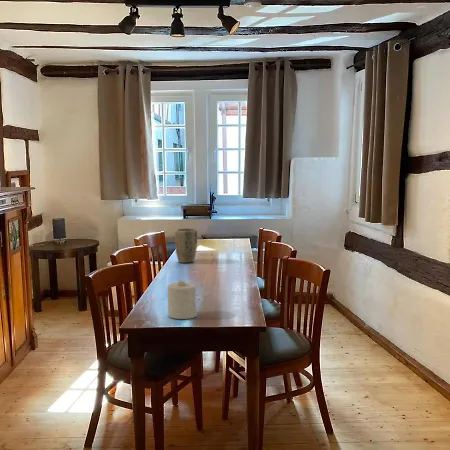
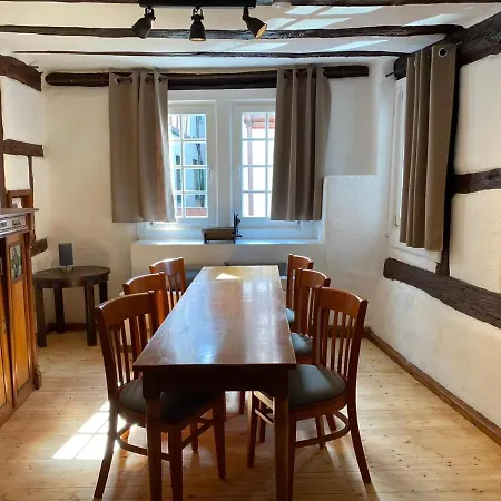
- candle [167,279,198,320]
- plant pot [174,227,198,264]
